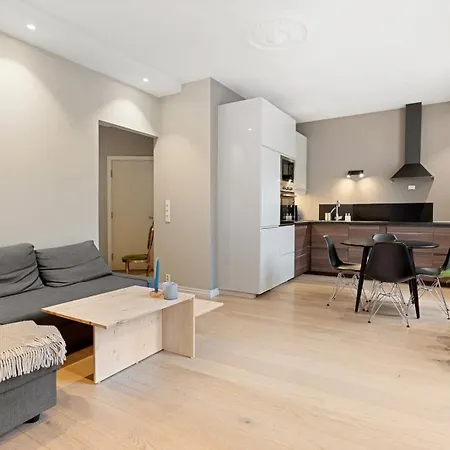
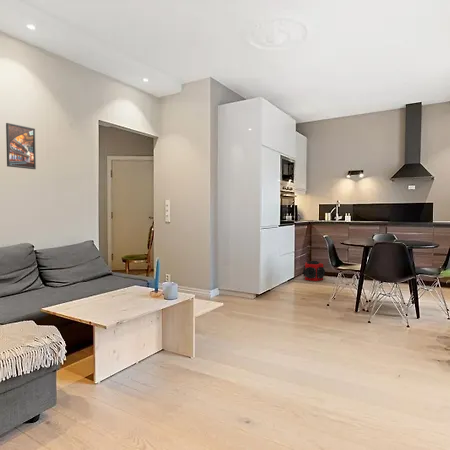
+ speaker [302,260,326,282]
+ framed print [5,122,37,170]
